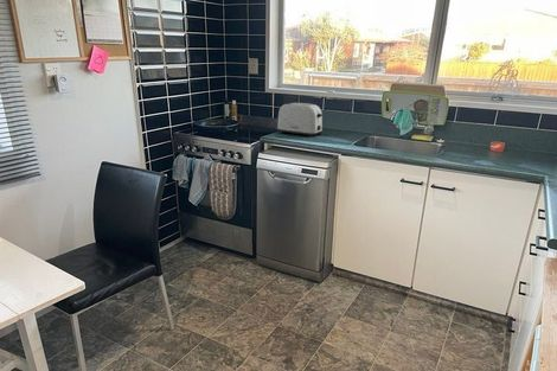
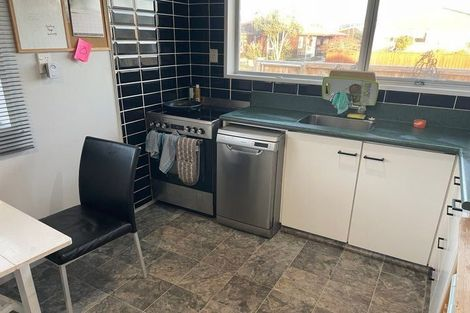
- toaster [276,102,324,137]
